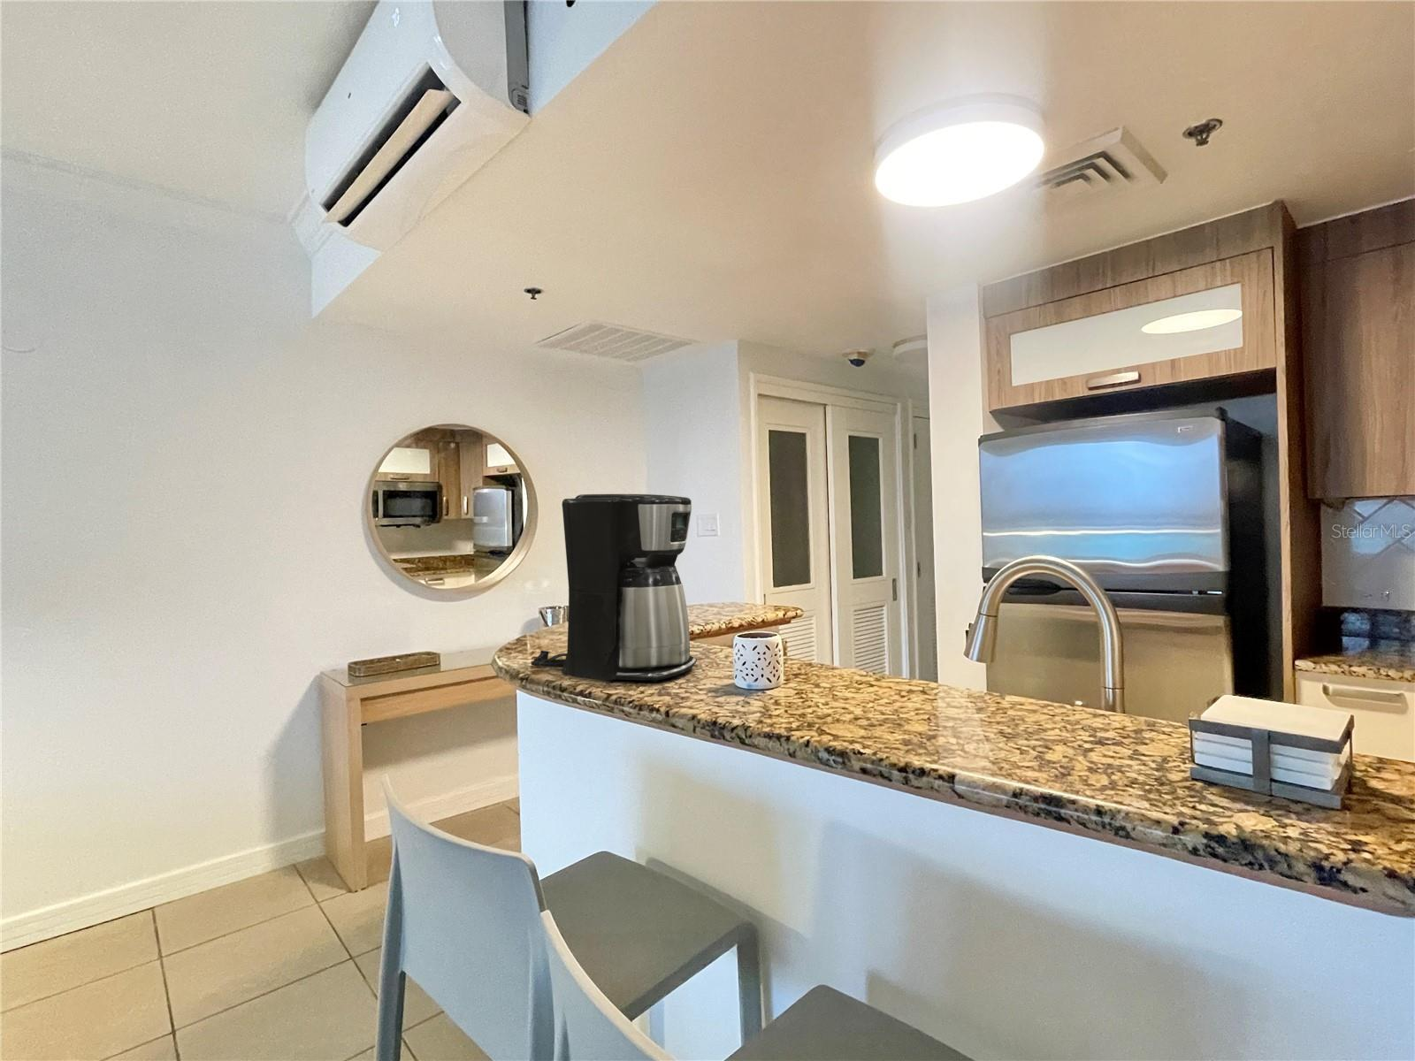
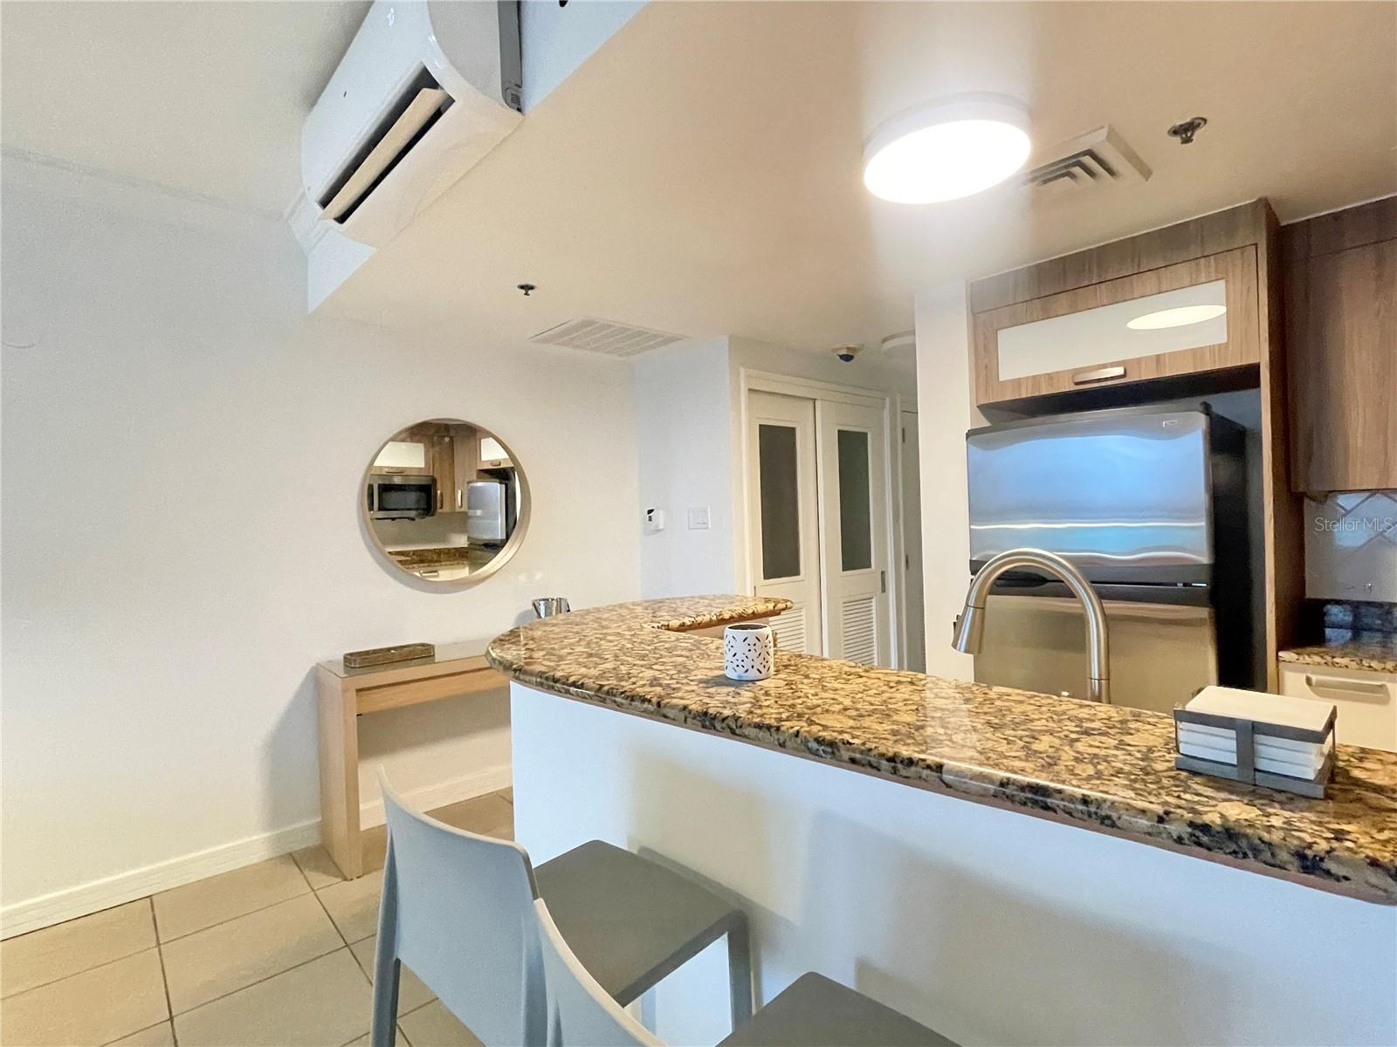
- coffee maker [530,494,697,682]
